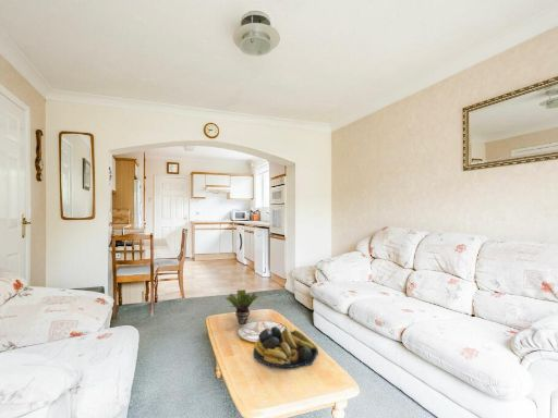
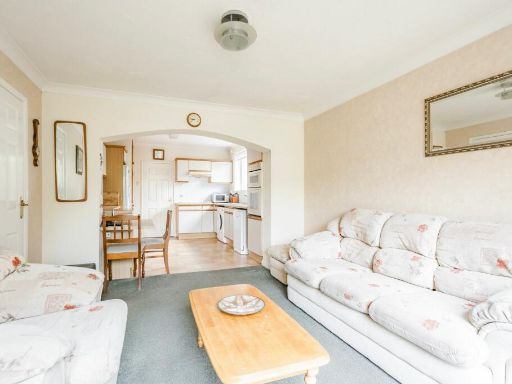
- potted plant [225,288,259,325]
- fruit bowl [252,325,319,369]
